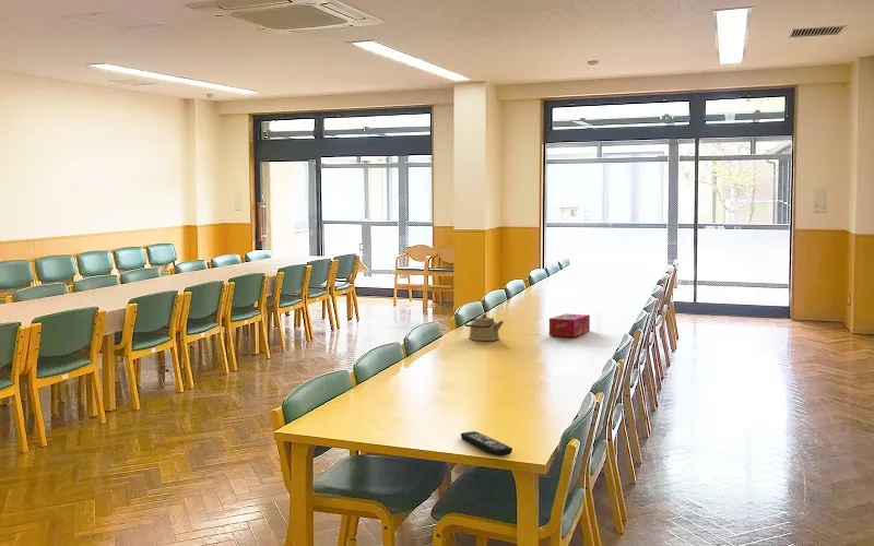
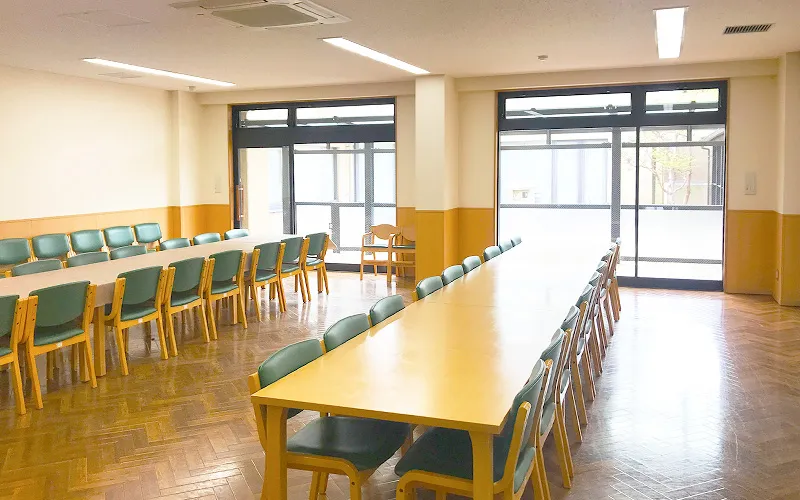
- tissue box [548,312,591,339]
- kettle [463,313,505,342]
- remote control [460,430,513,456]
